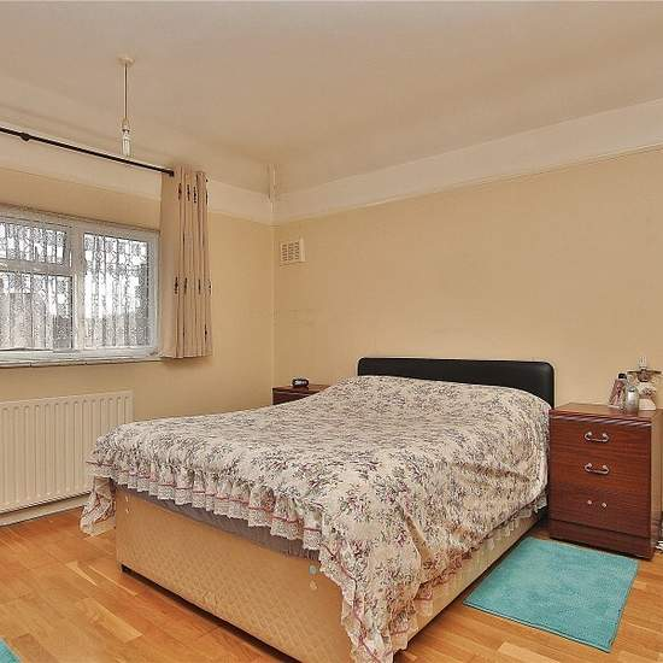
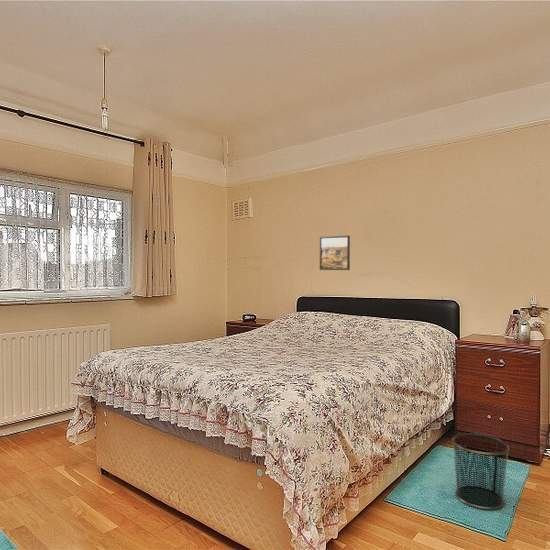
+ waste bin [451,432,511,511]
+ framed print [319,235,351,271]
